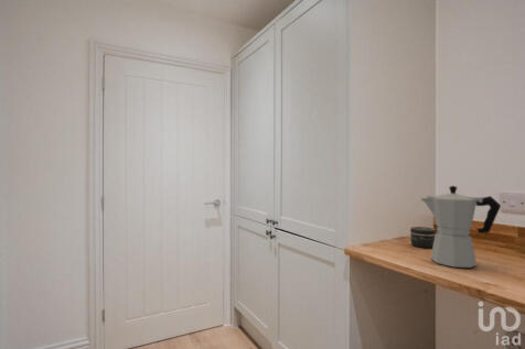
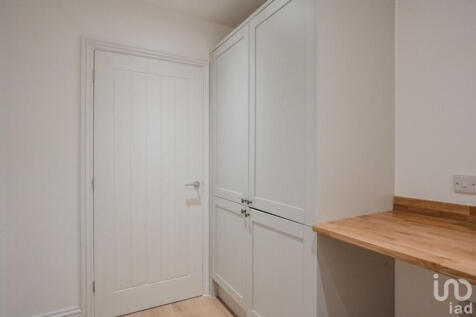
- moka pot [420,185,502,269]
- jar [409,226,437,249]
